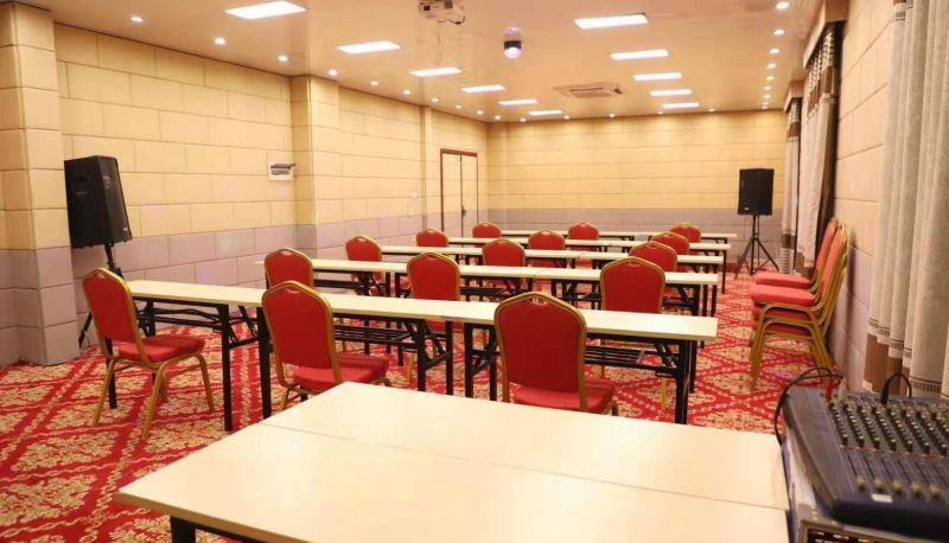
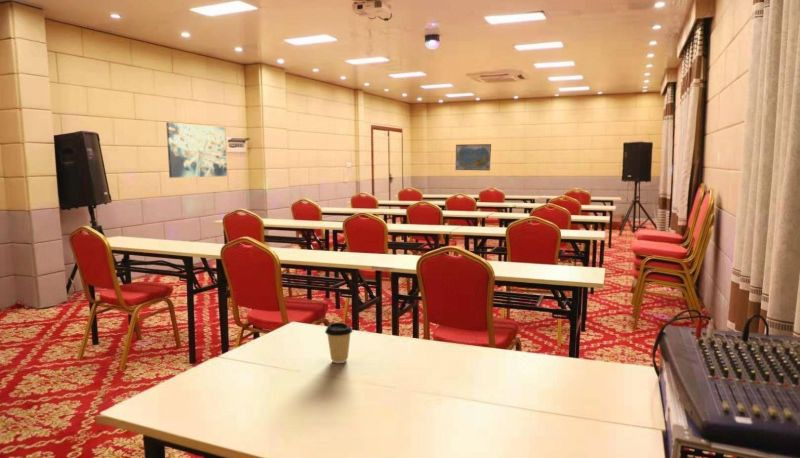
+ wall art [165,121,228,179]
+ coffee cup [324,321,353,364]
+ world map [455,143,492,171]
